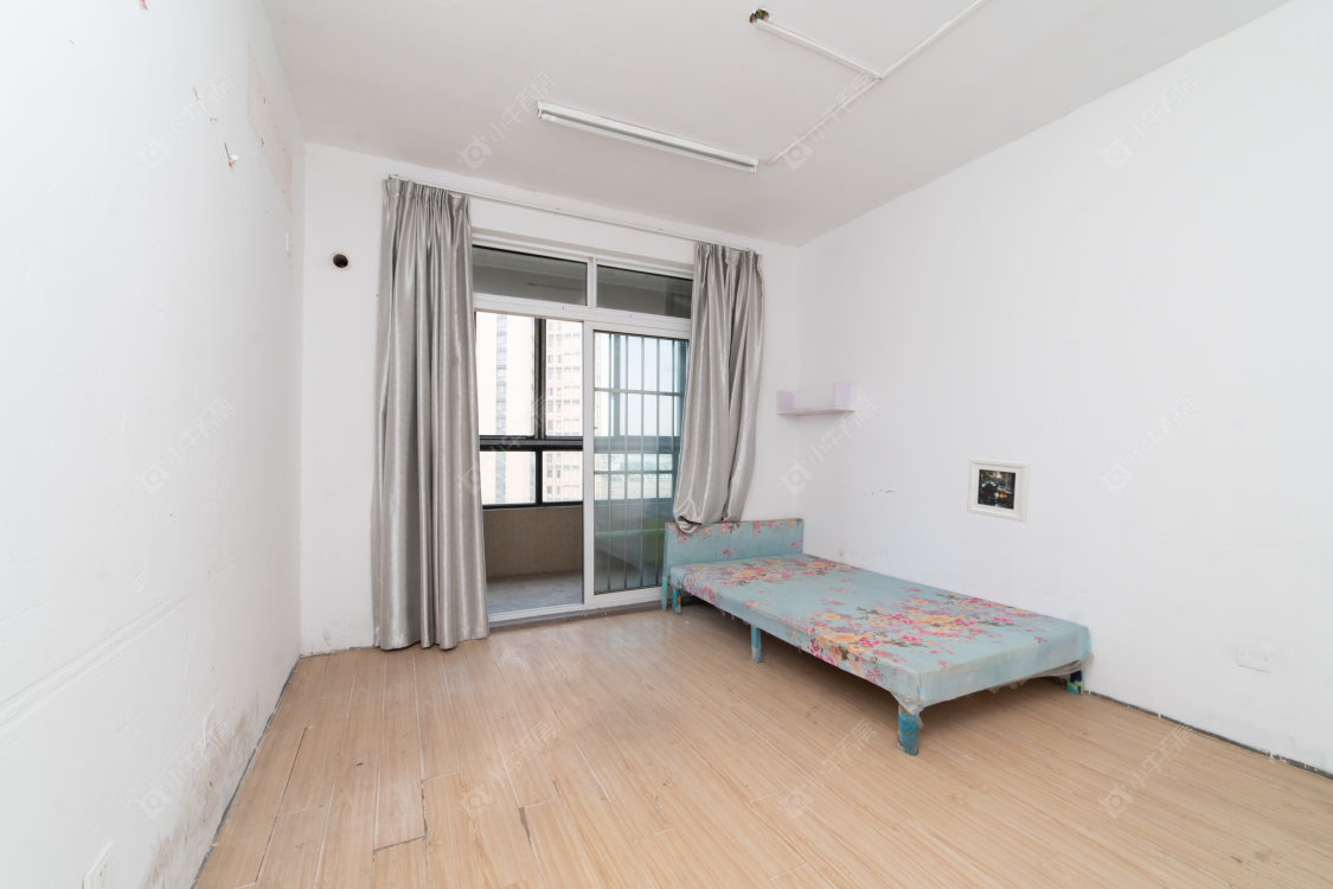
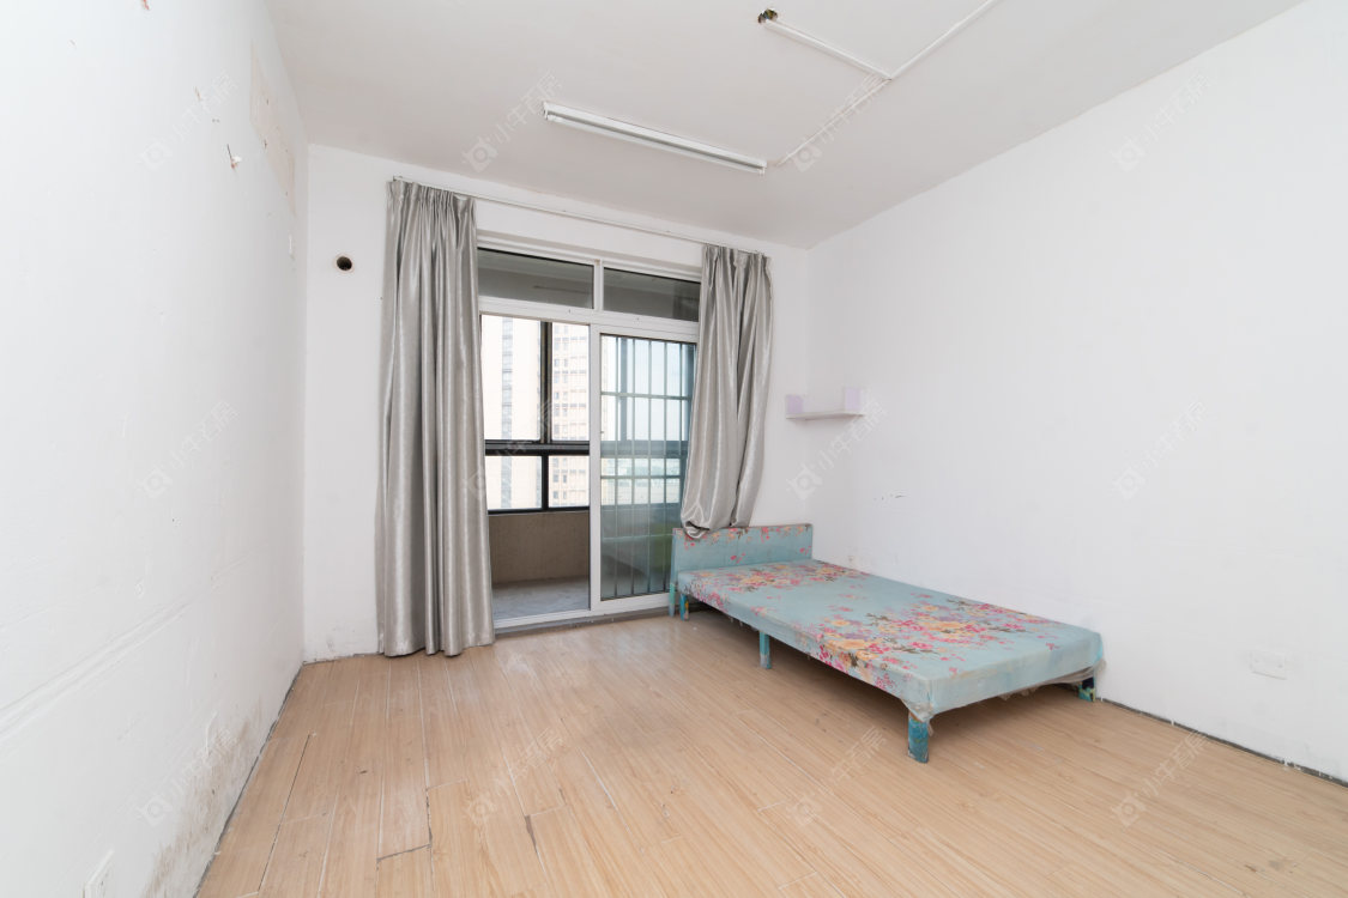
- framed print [966,458,1031,523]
